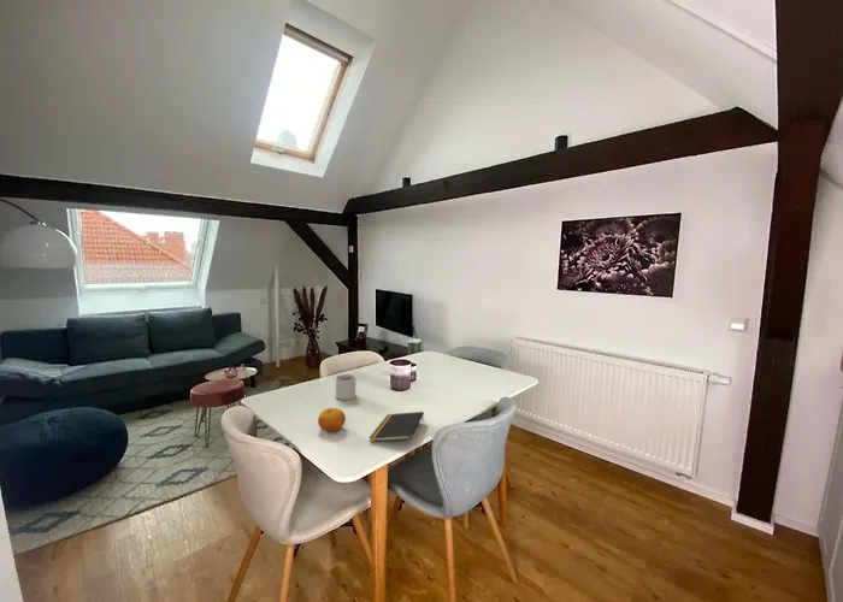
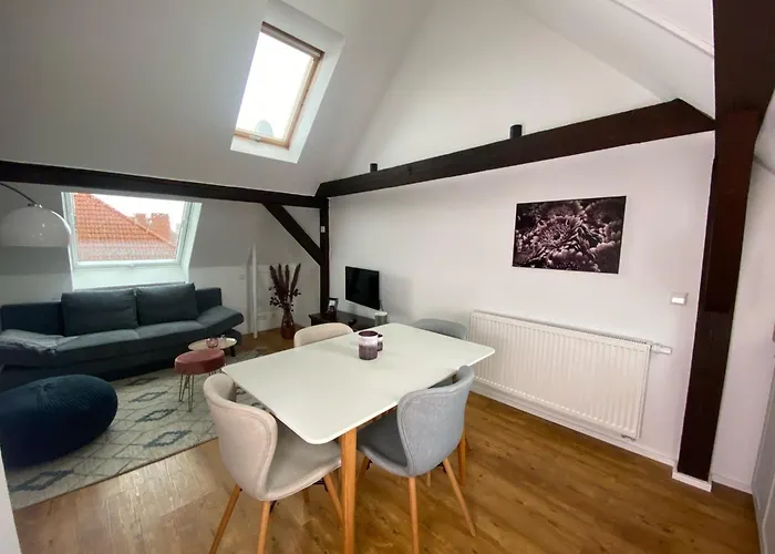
- fruit [317,407,347,432]
- notepad [369,411,425,443]
- mug [335,373,356,401]
